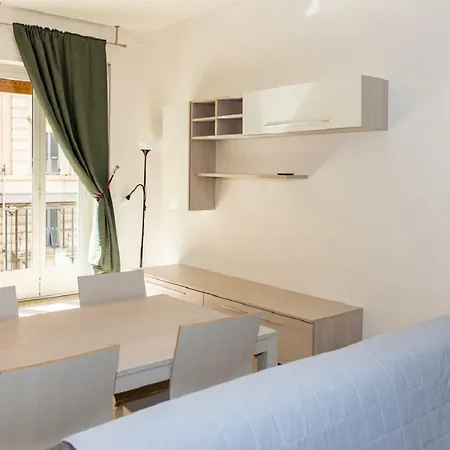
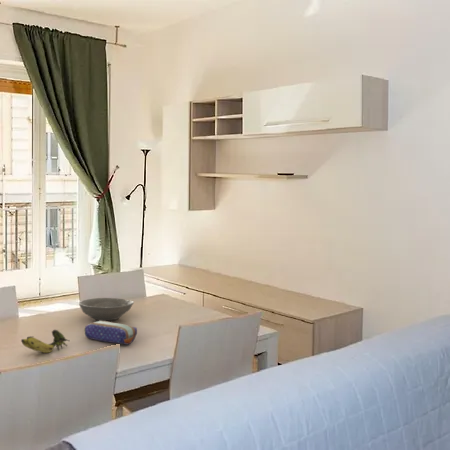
+ banana [20,329,70,354]
+ pencil case [83,320,138,346]
+ bowl [78,297,135,322]
